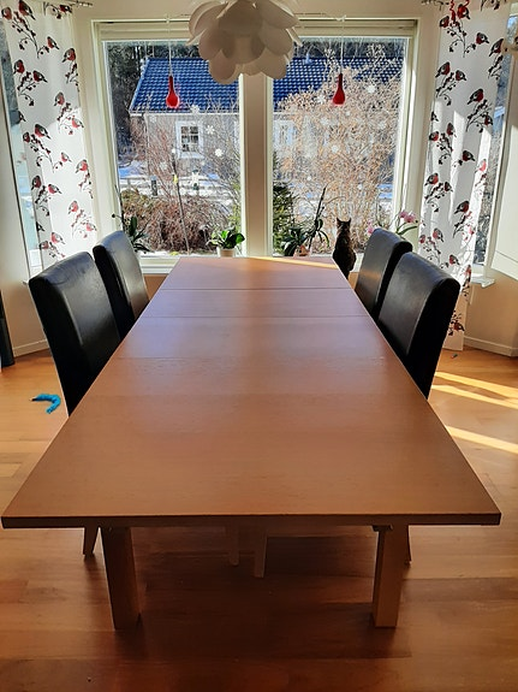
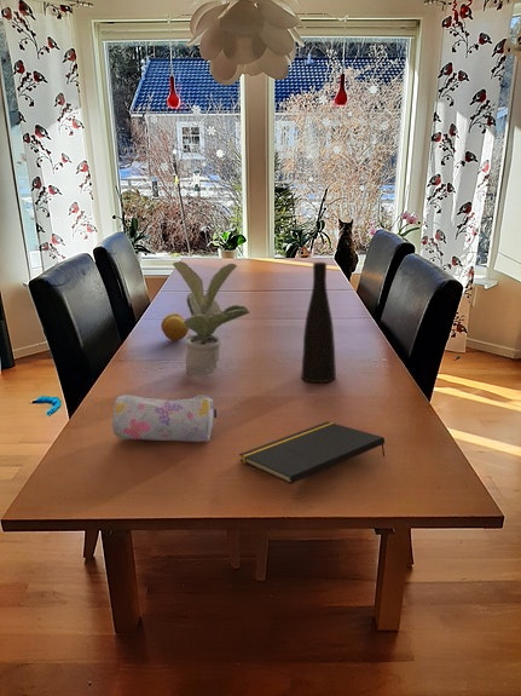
+ potted plant [172,260,251,378]
+ vase [300,261,337,384]
+ notepad [238,420,386,485]
+ pencil case [111,393,218,443]
+ fruit [160,312,190,343]
